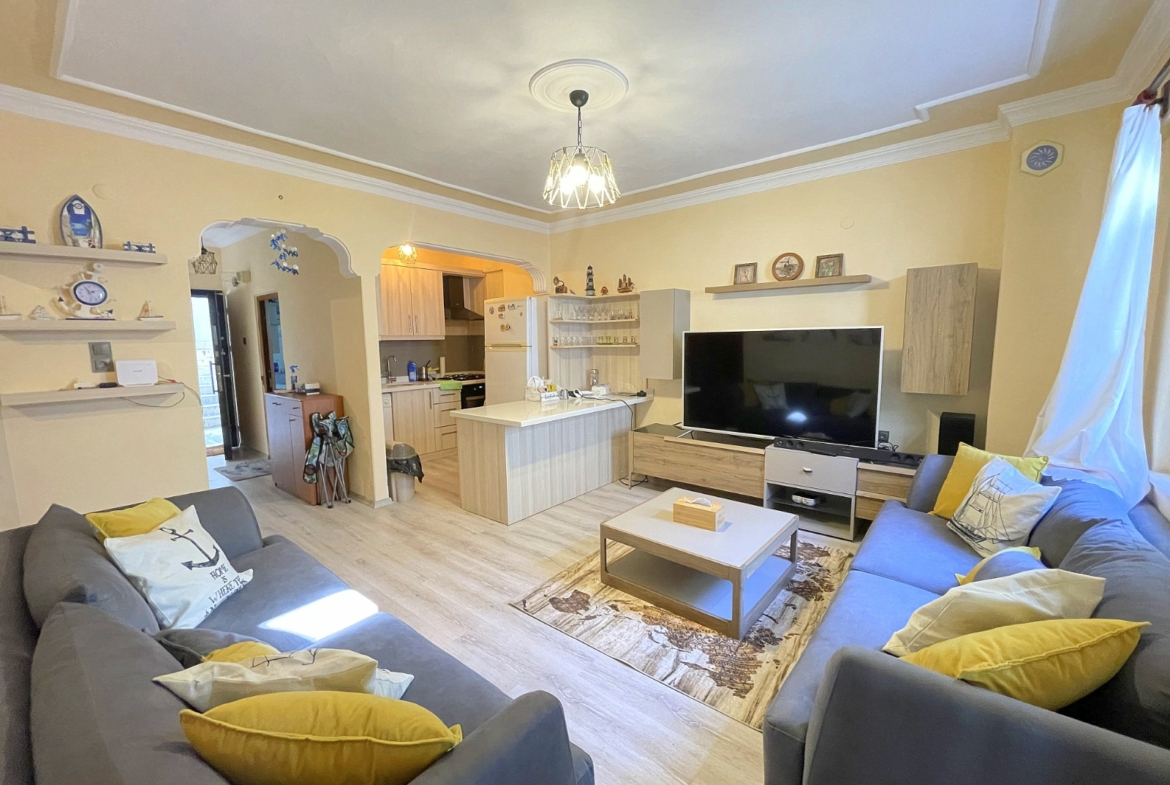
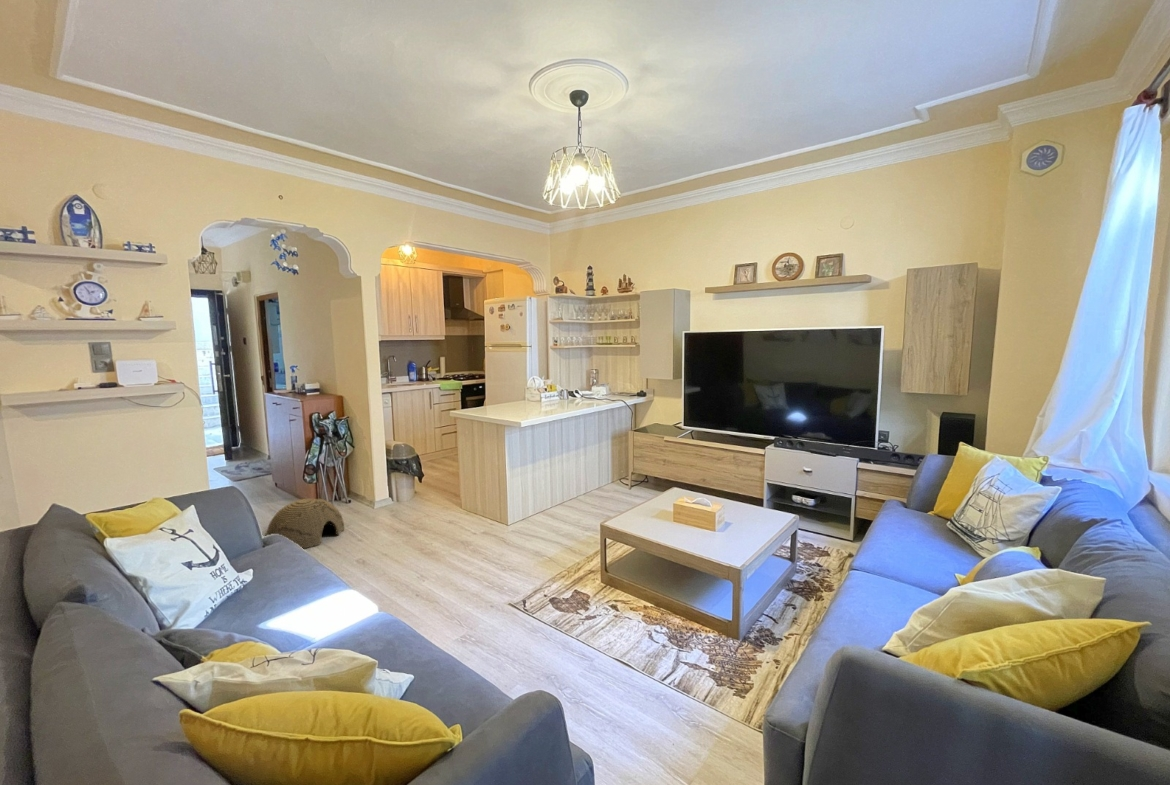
+ woven basket [264,498,345,550]
